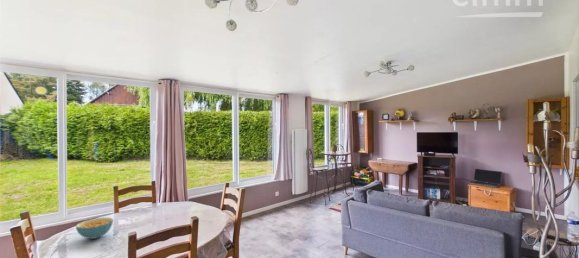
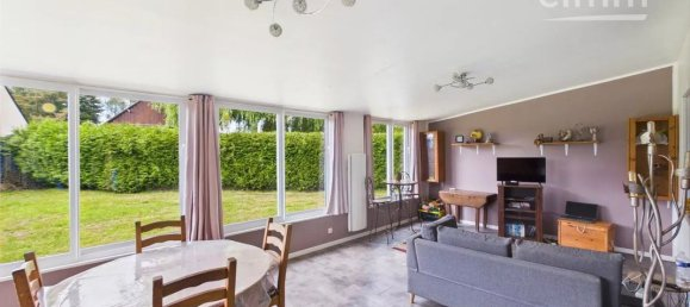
- cereal bowl [75,217,114,240]
